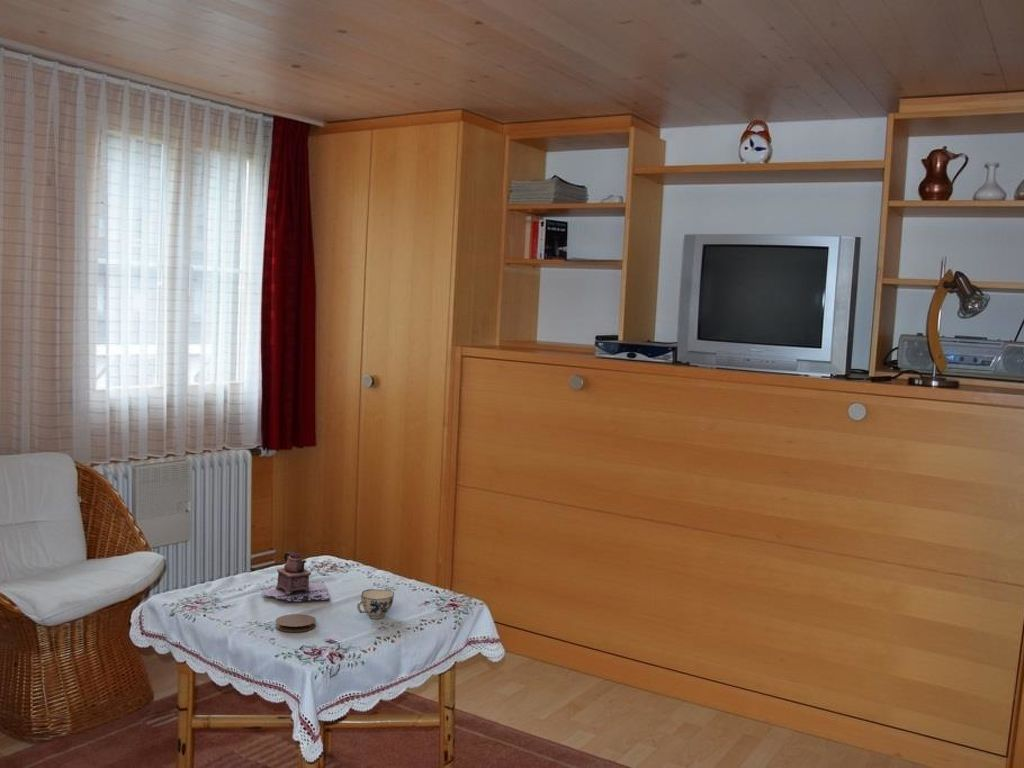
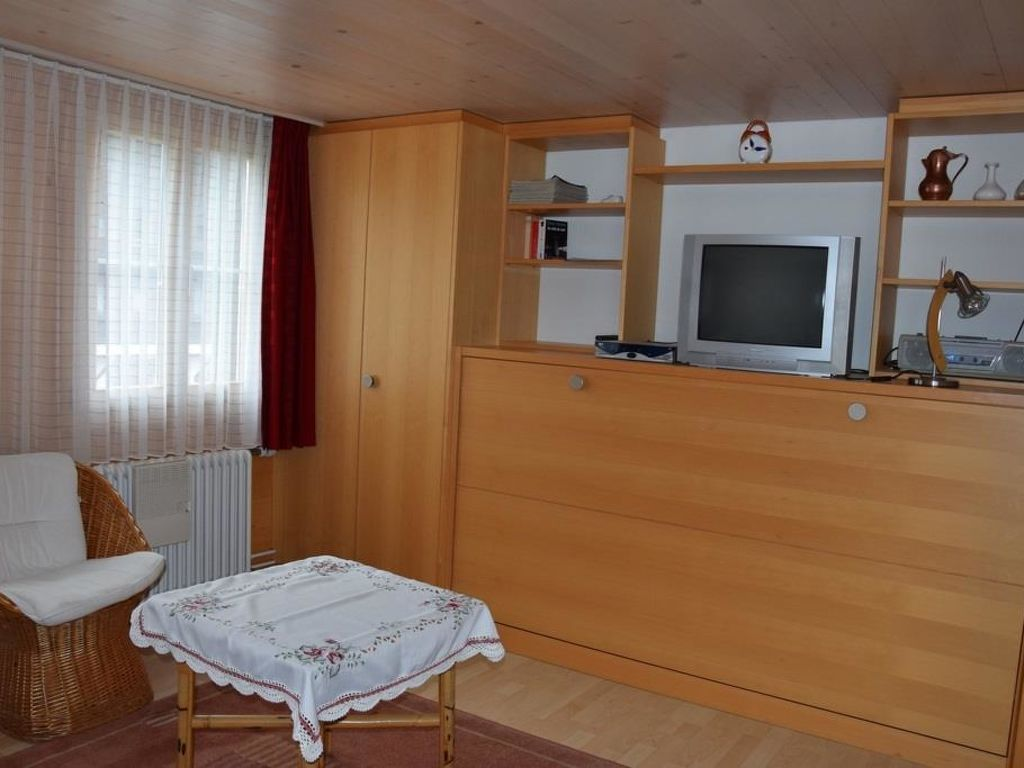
- coaster [274,613,317,633]
- chinaware [356,588,395,620]
- teapot [260,550,330,603]
